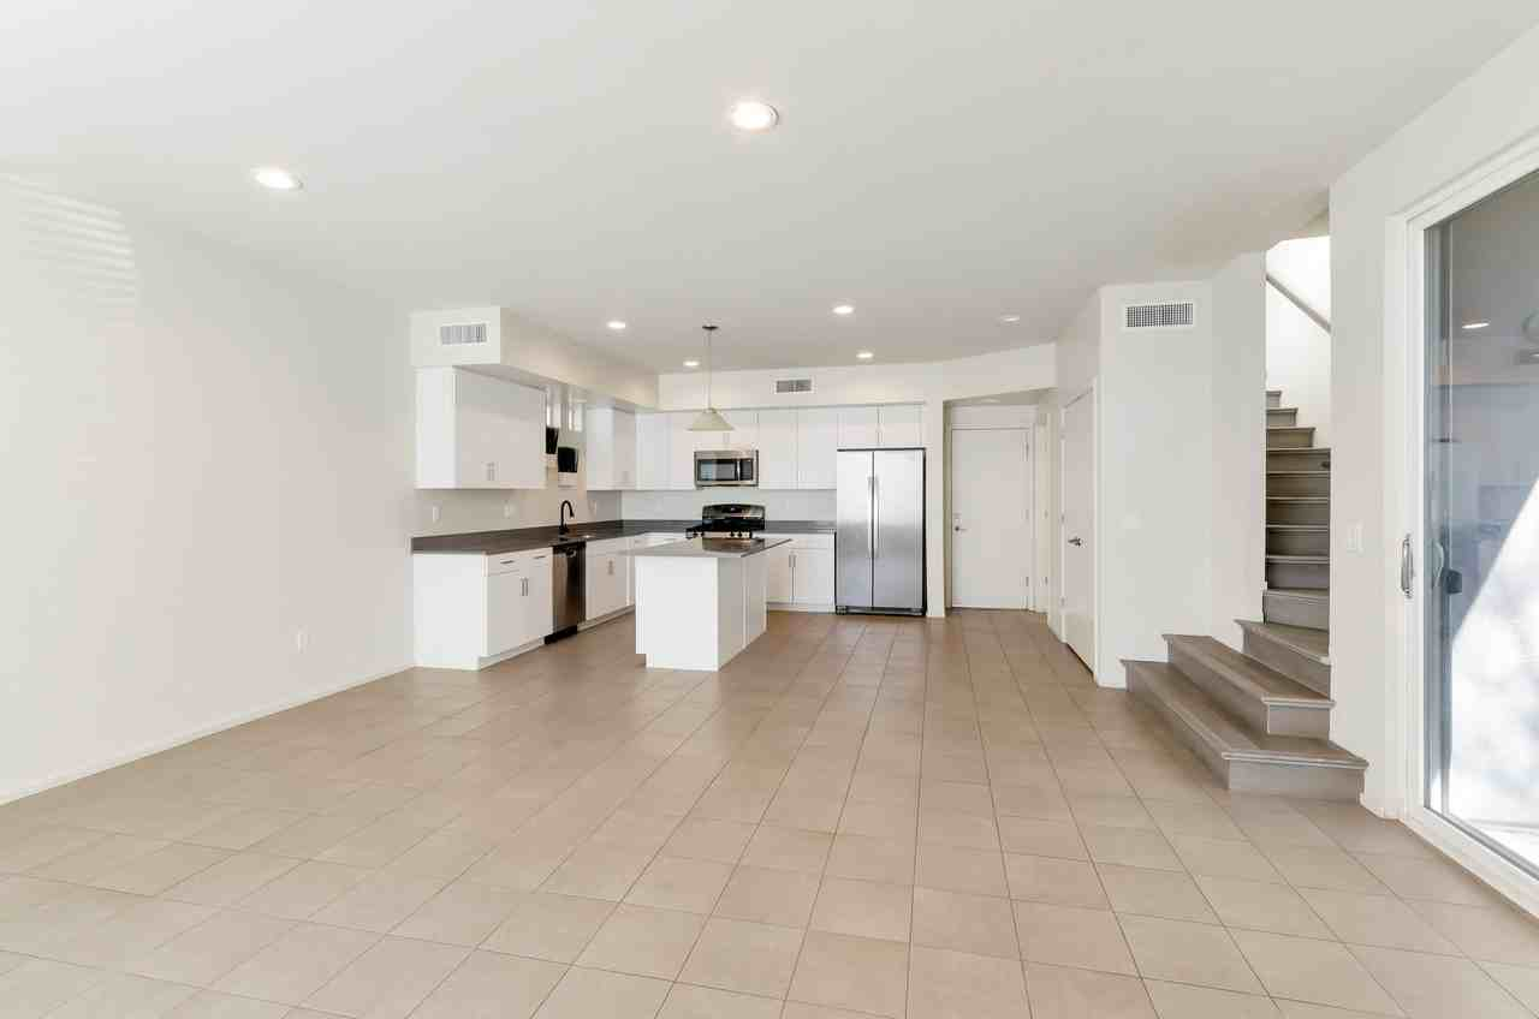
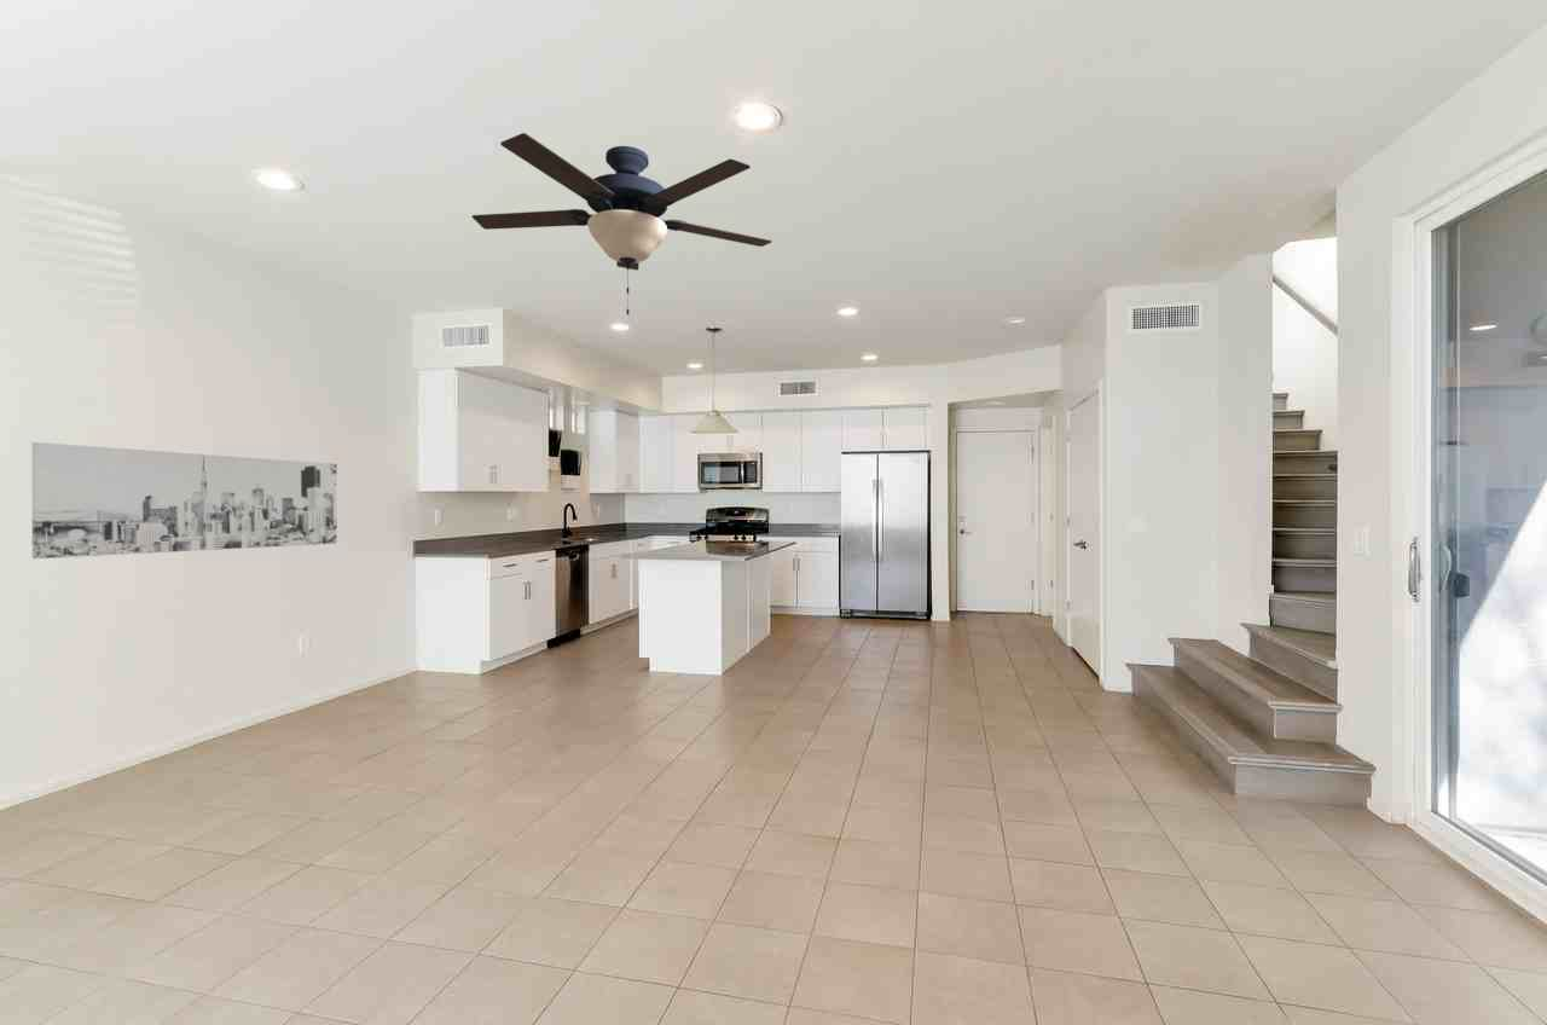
+ ceiling fan [471,132,774,315]
+ wall art [30,441,338,560]
